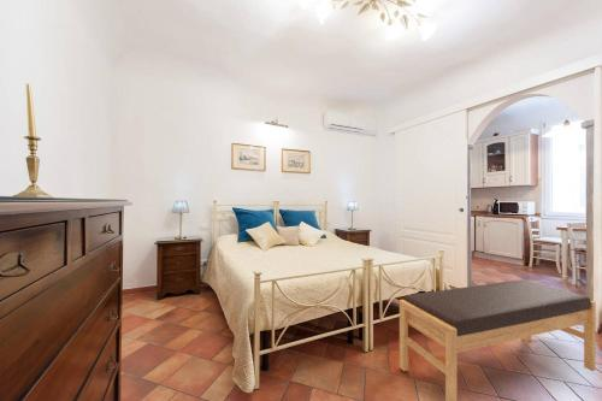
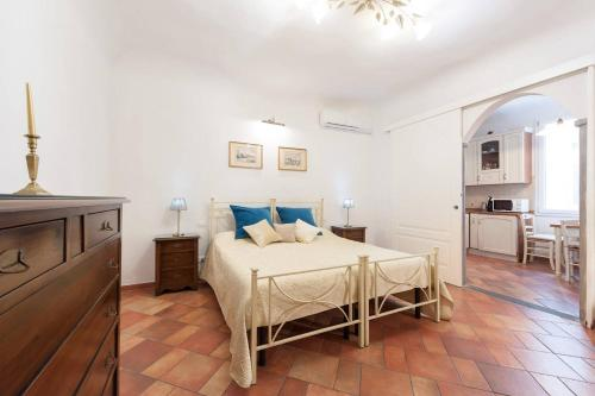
- bench [399,279,597,401]
